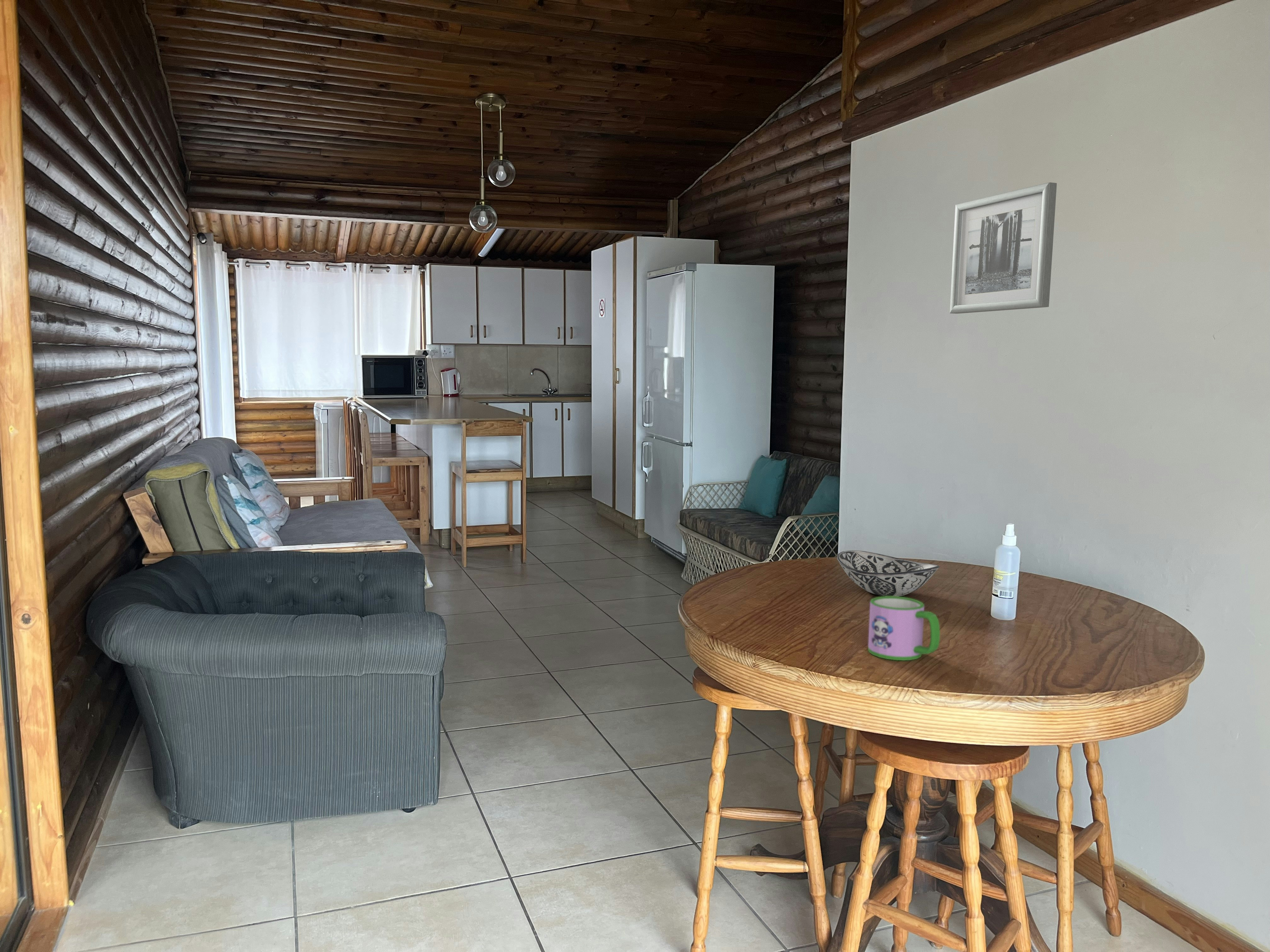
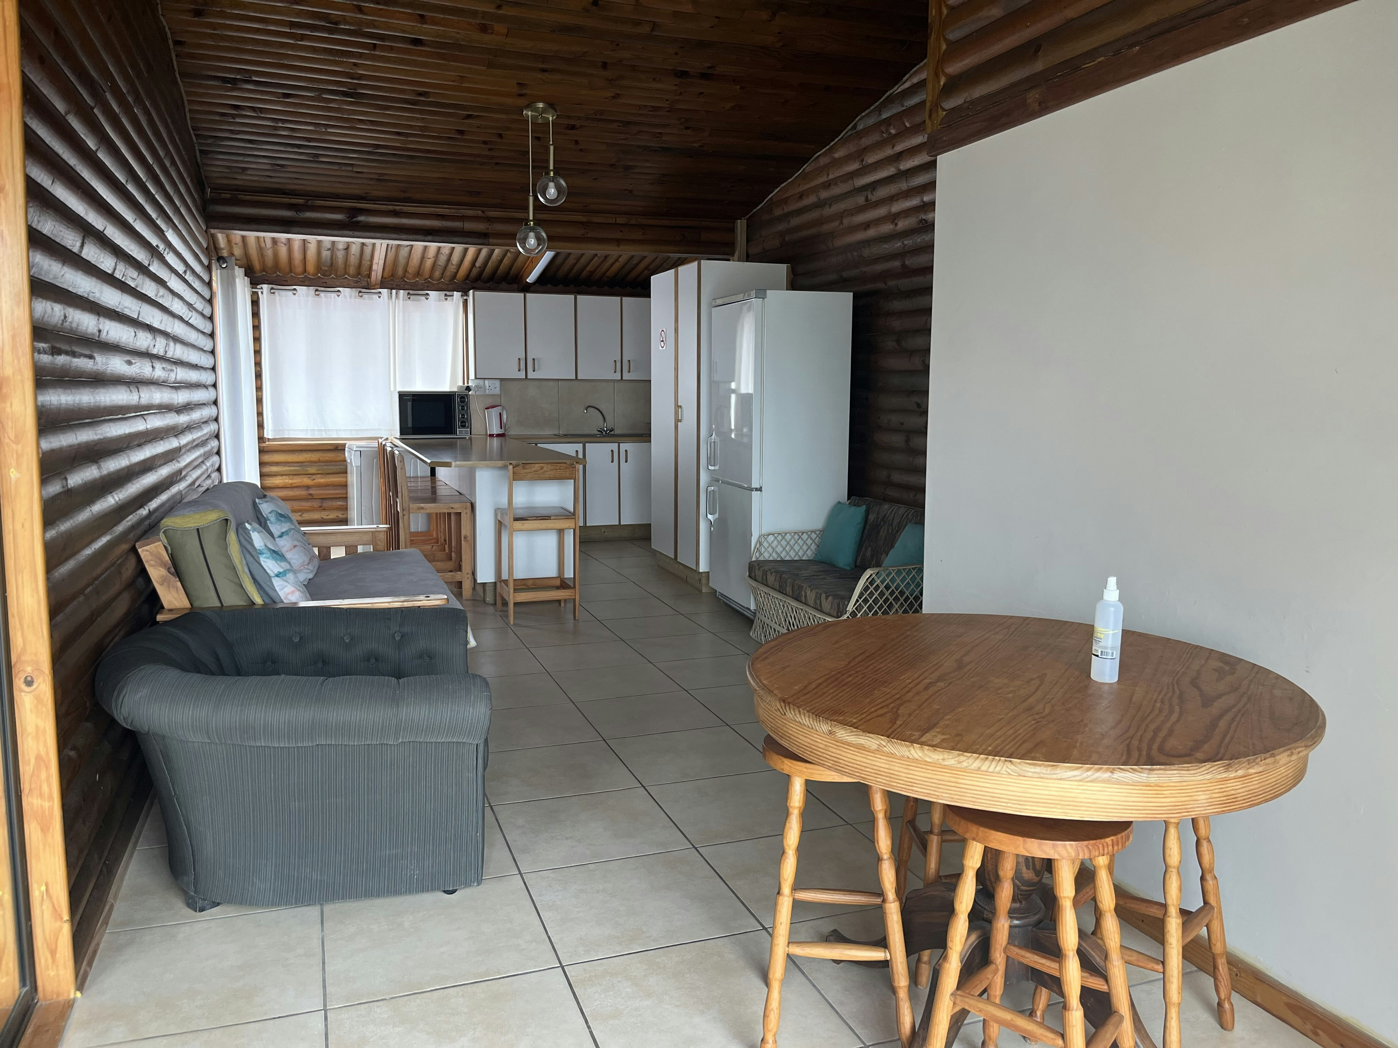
- mug [868,596,940,661]
- decorative bowl [837,550,940,597]
- wall art [950,182,1057,314]
